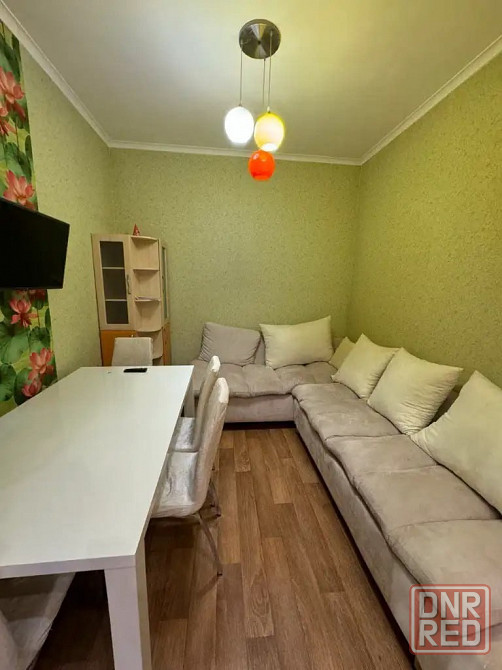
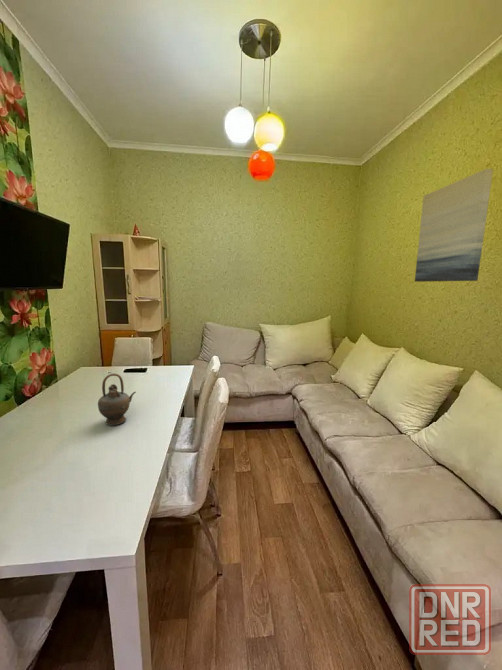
+ wall art [414,168,494,283]
+ teapot [97,372,137,427]
